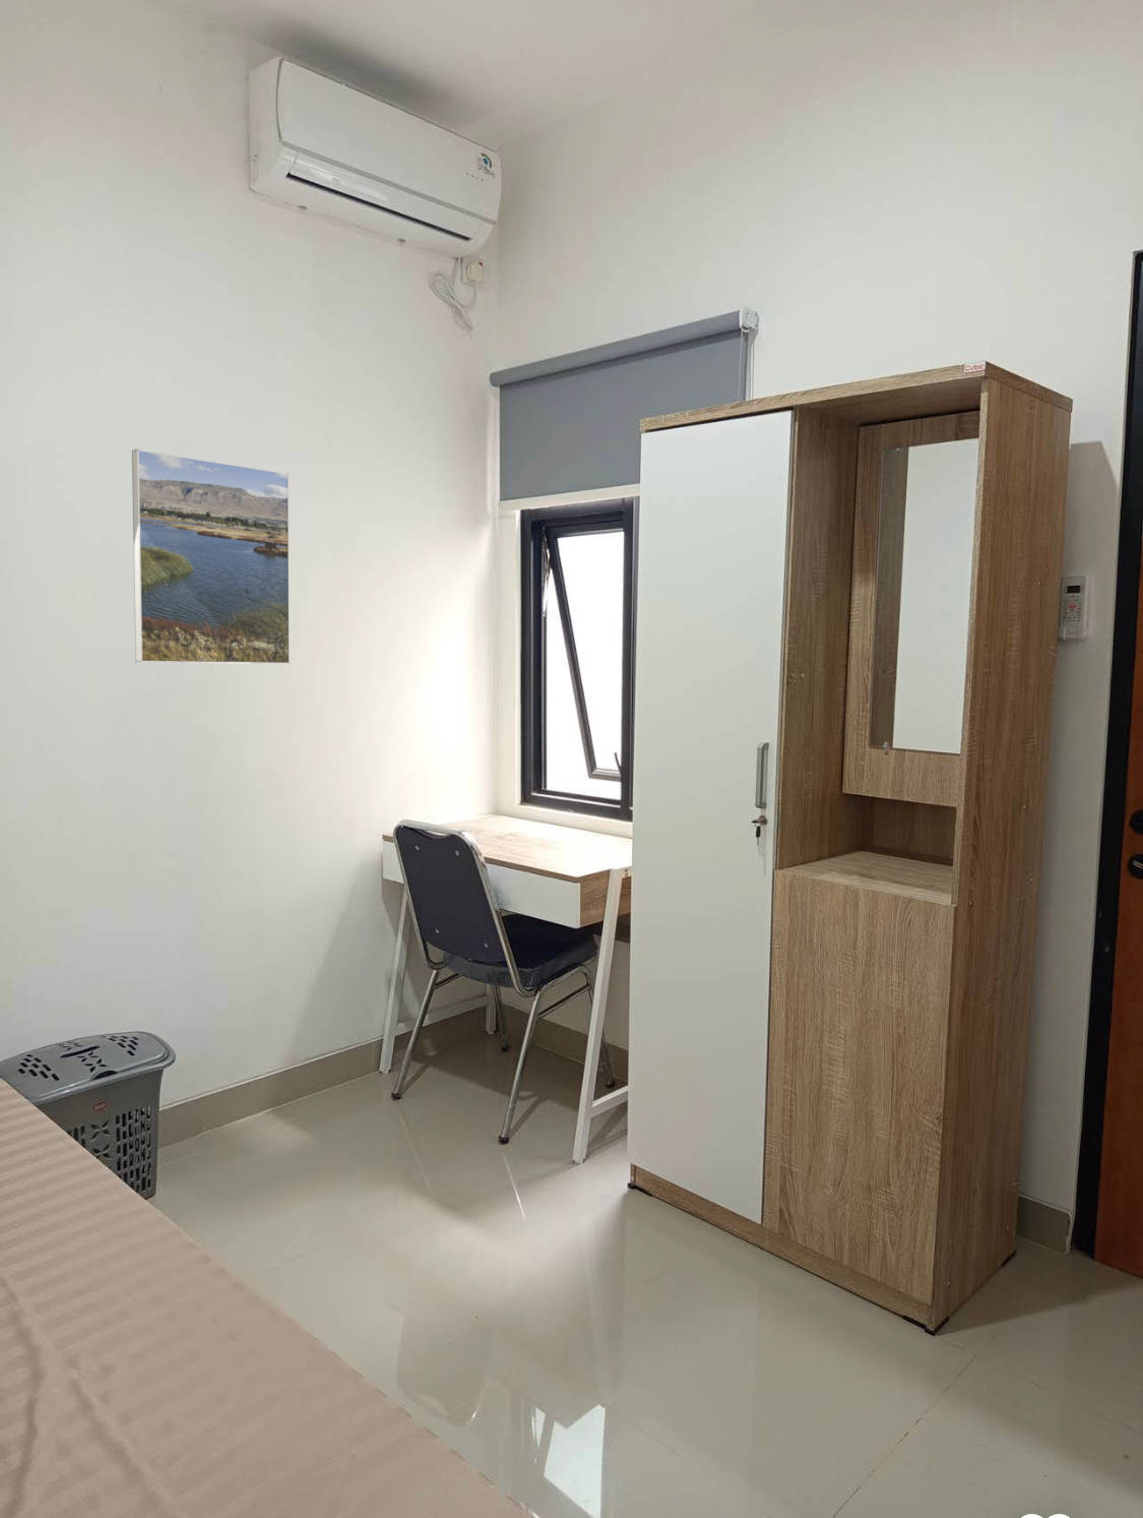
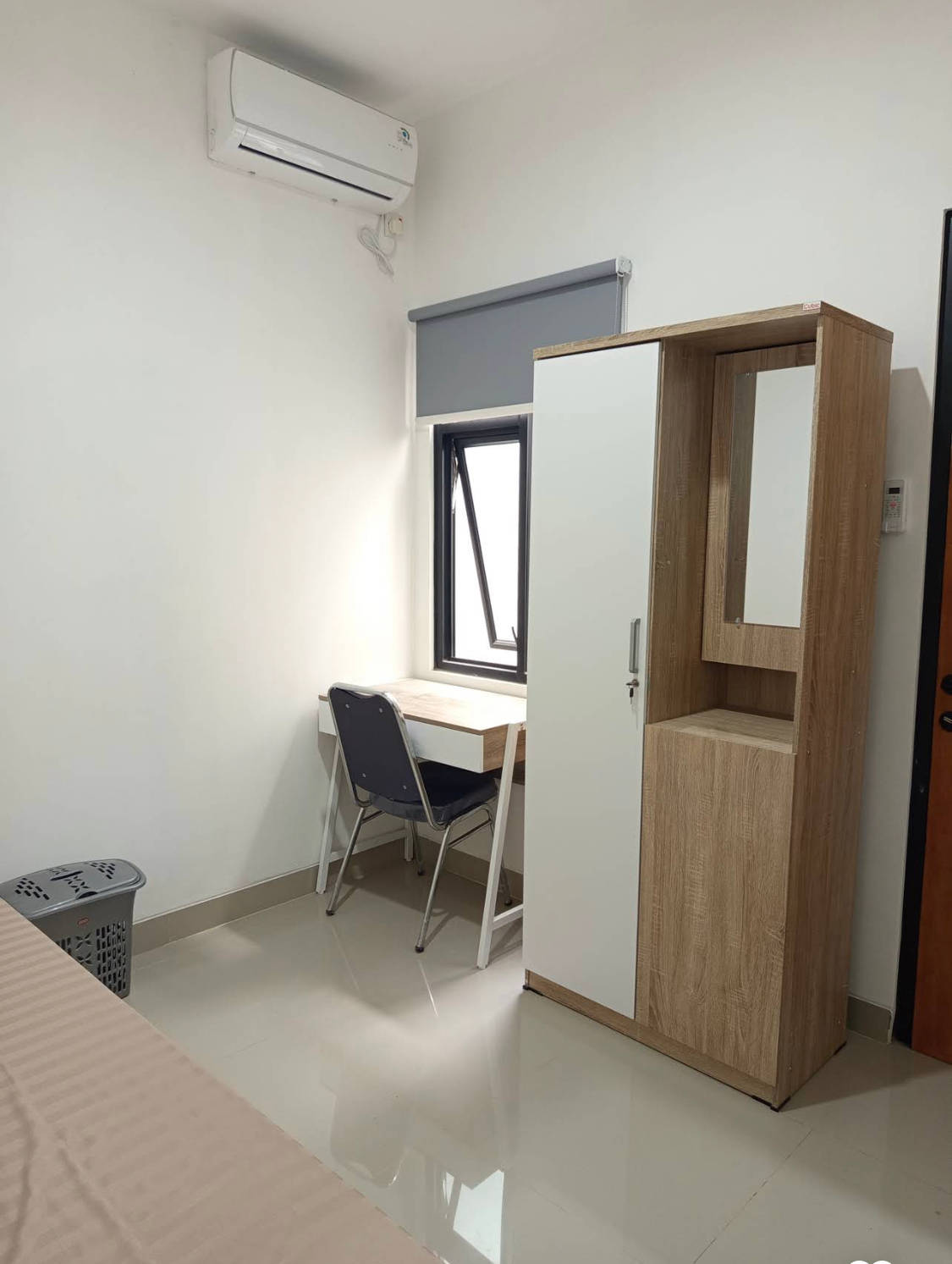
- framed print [131,448,292,665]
